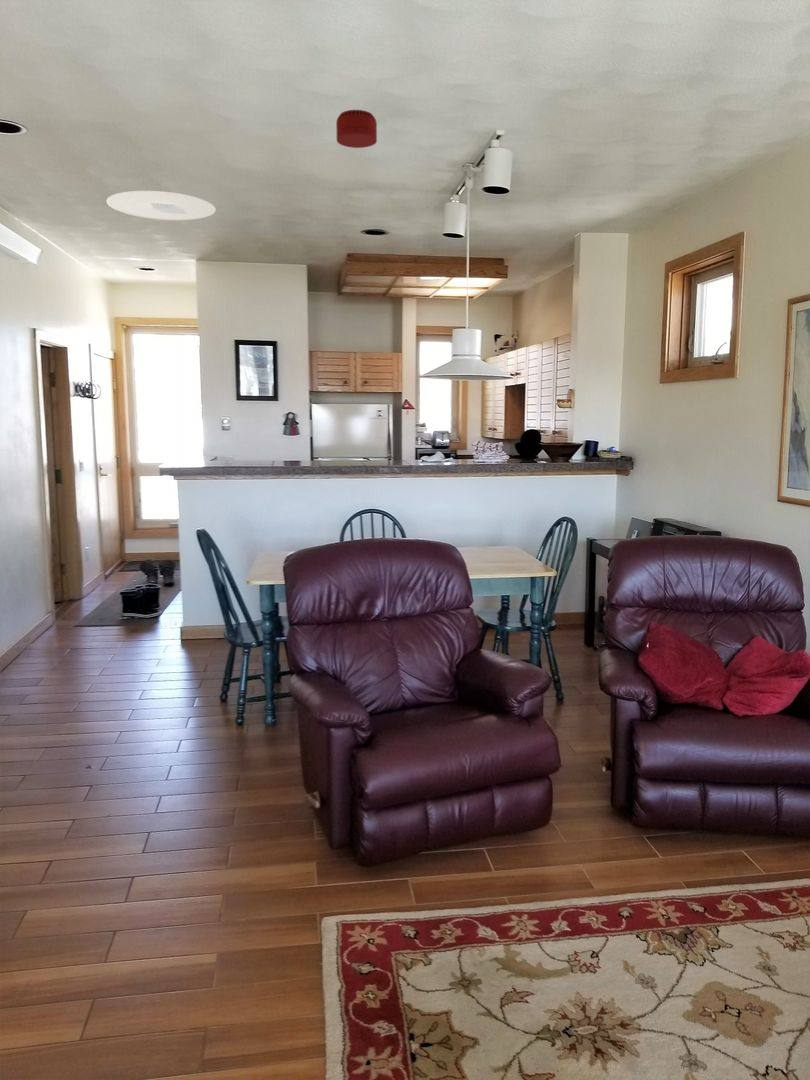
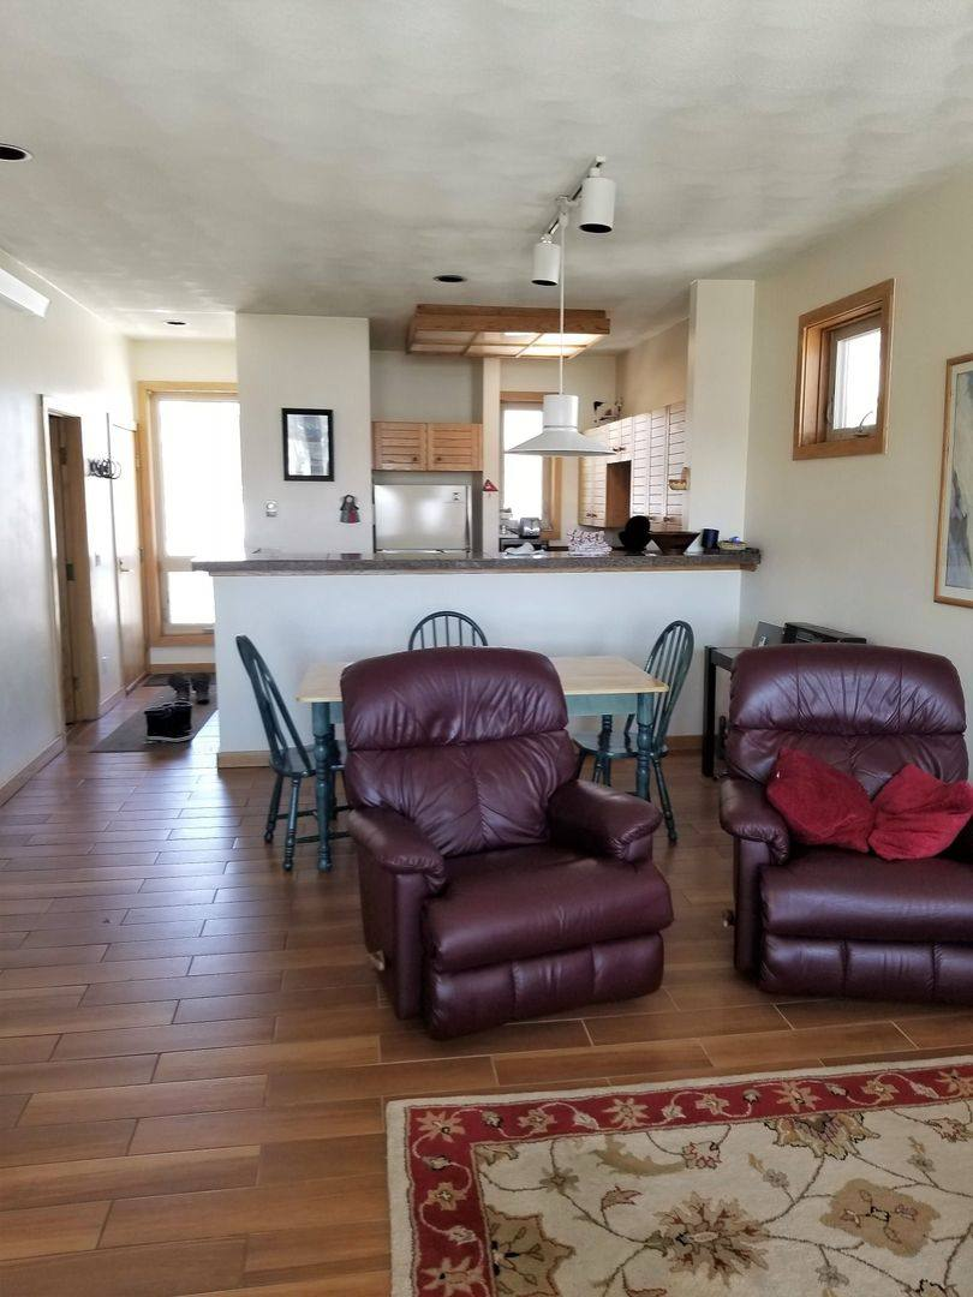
- smoke detector [335,109,378,149]
- ceiling light [106,190,217,221]
